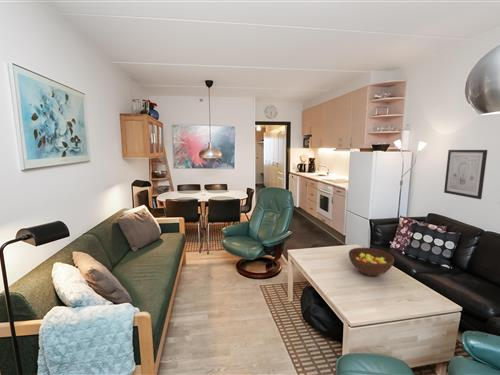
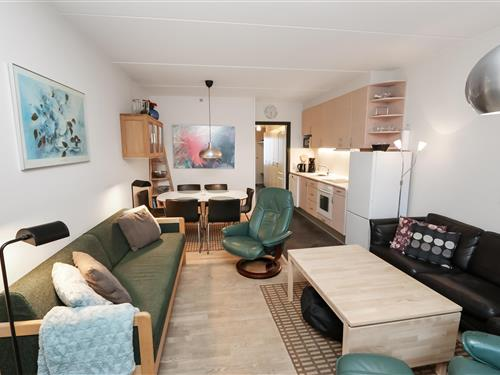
- wall art [443,149,488,200]
- fruit bowl [348,247,395,277]
